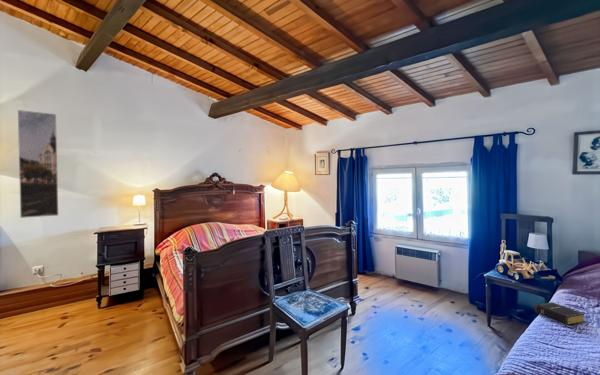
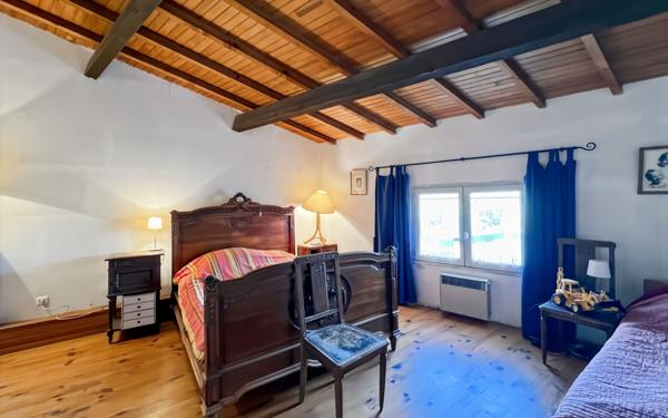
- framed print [17,109,59,219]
- book [533,301,586,326]
